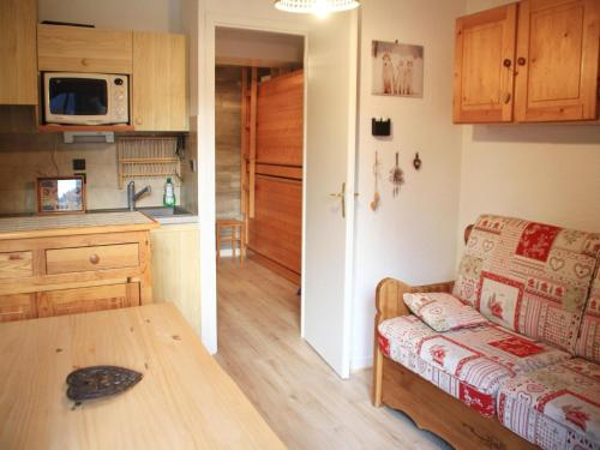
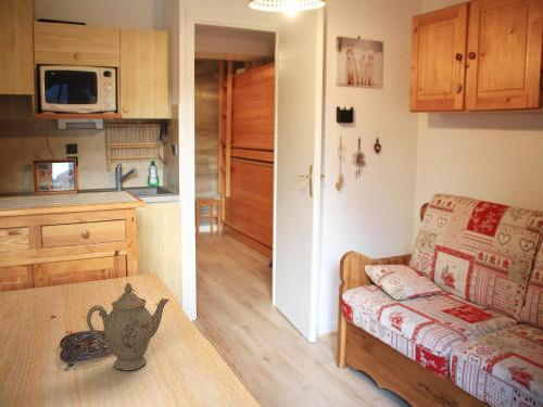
+ chinaware [86,282,171,371]
